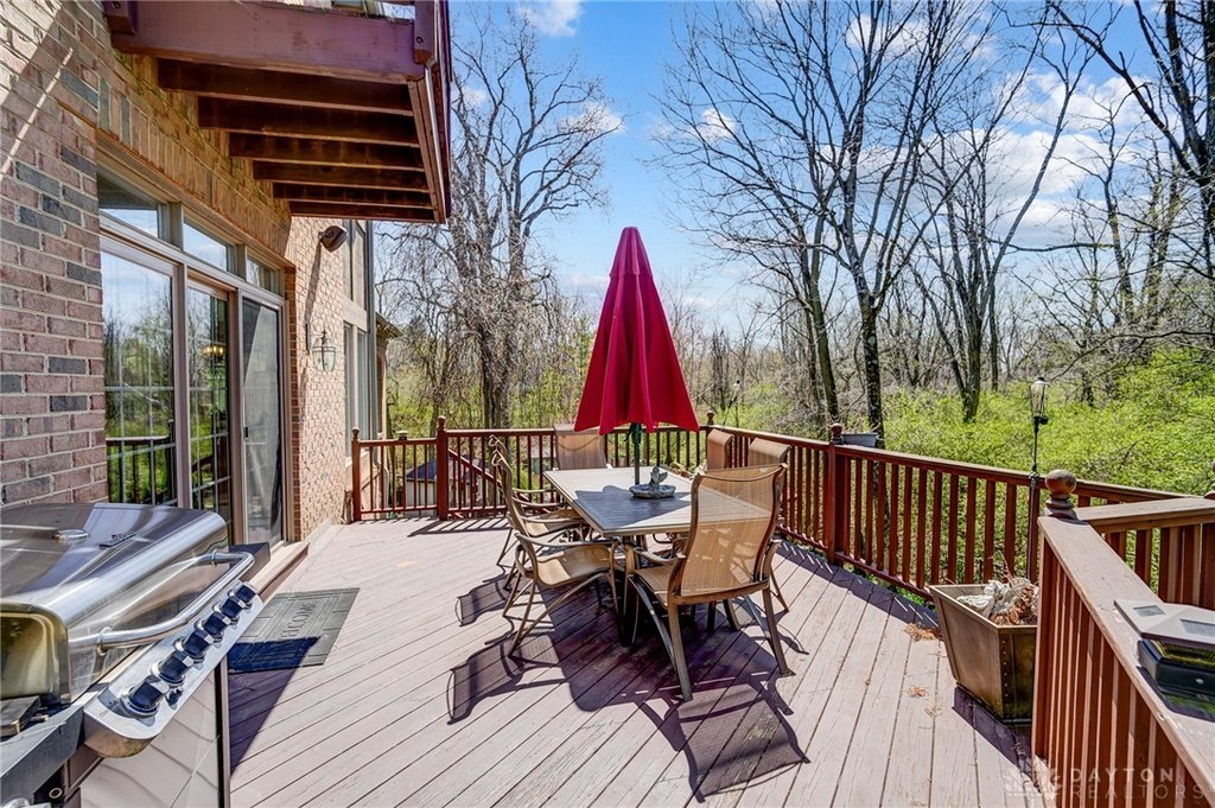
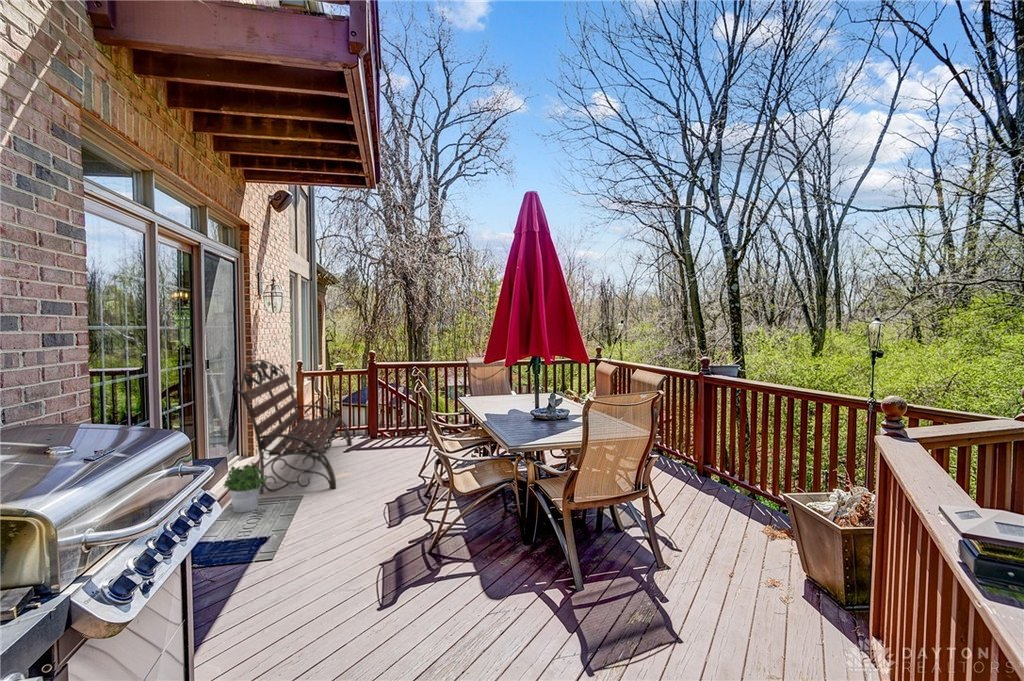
+ potted plant [222,461,269,514]
+ garden bench [231,359,353,495]
